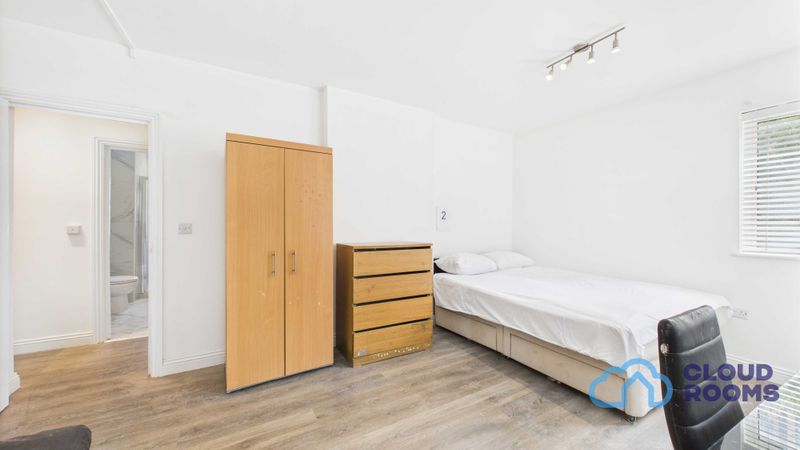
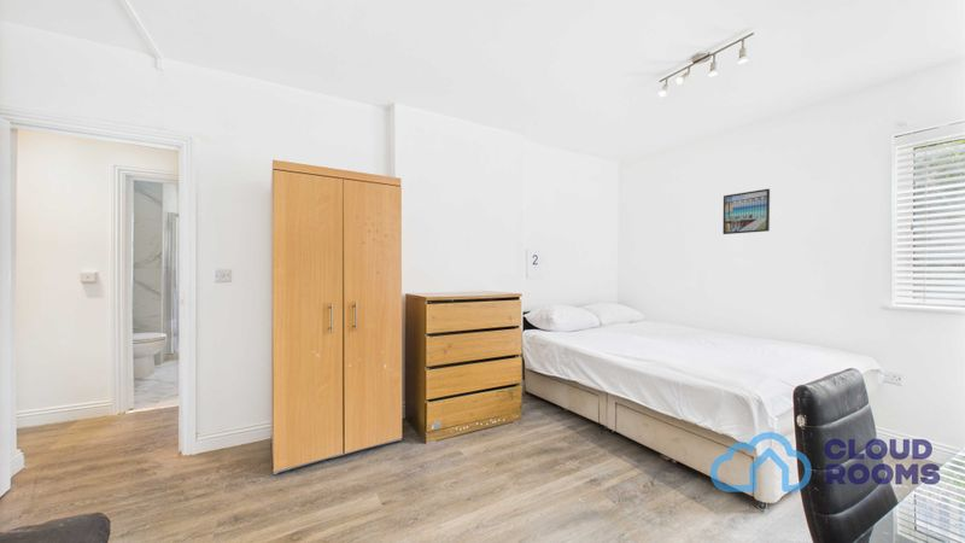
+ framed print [721,188,771,235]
